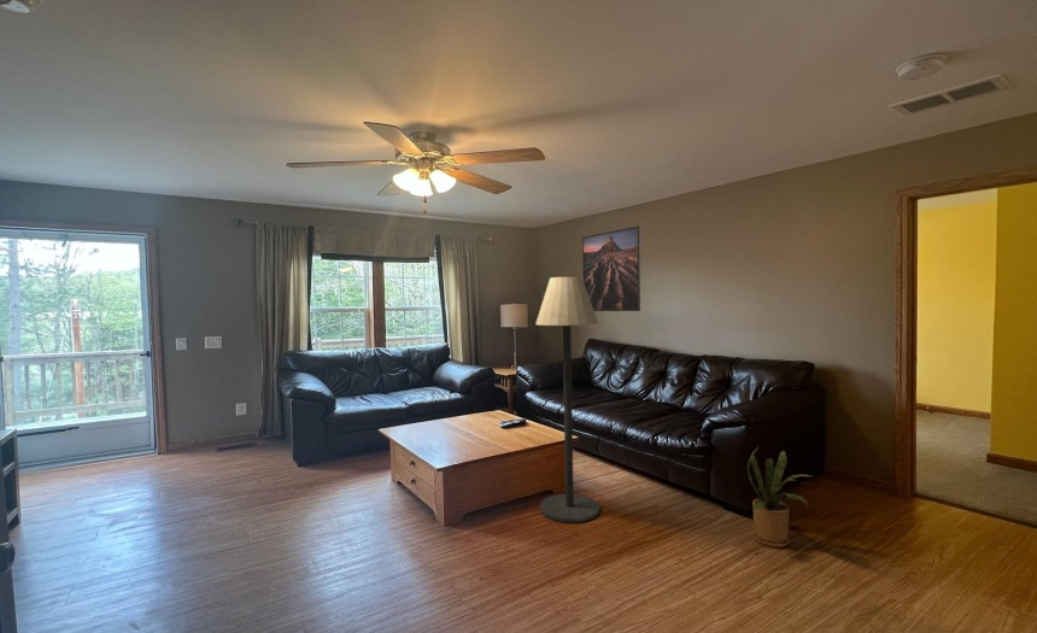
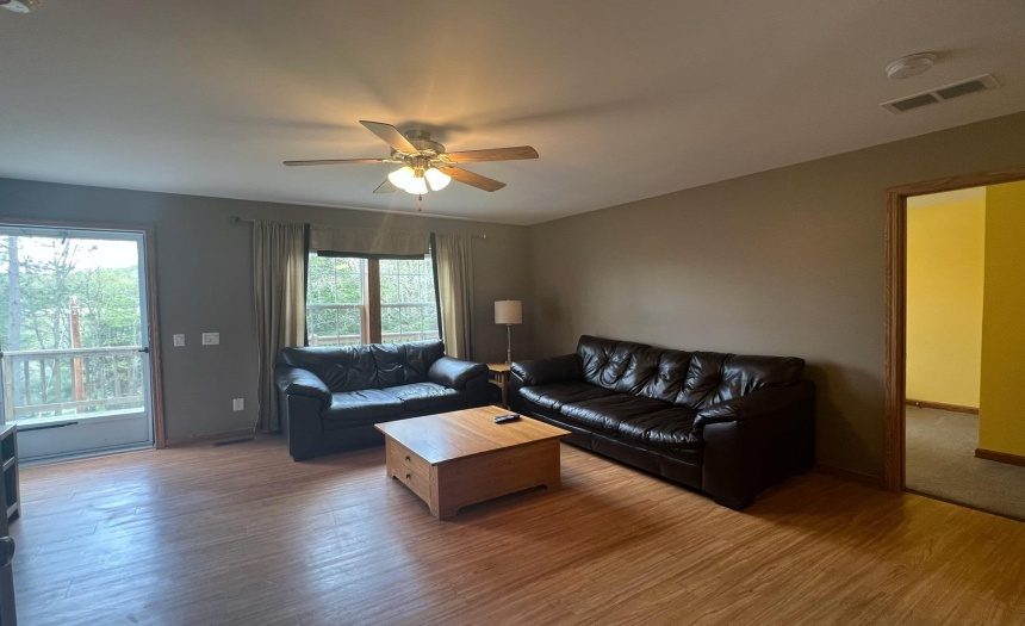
- house plant [746,445,813,549]
- floor lamp [534,276,600,523]
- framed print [581,225,641,312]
